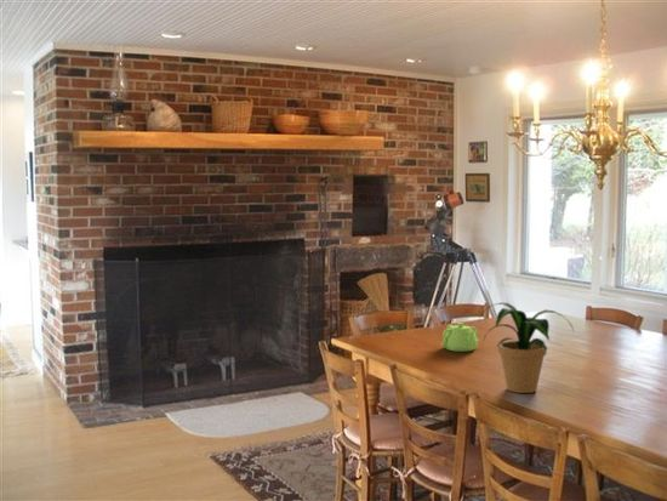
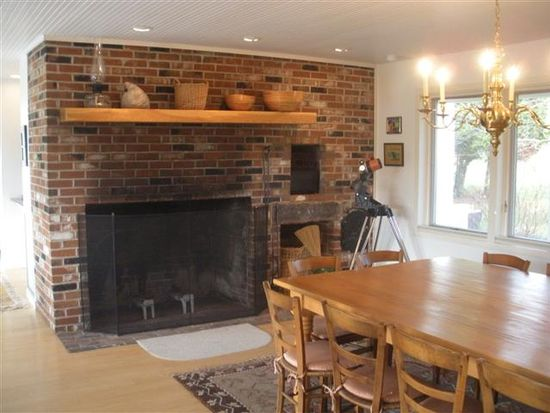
- teapot [440,321,480,353]
- potted plant [478,302,575,394]
